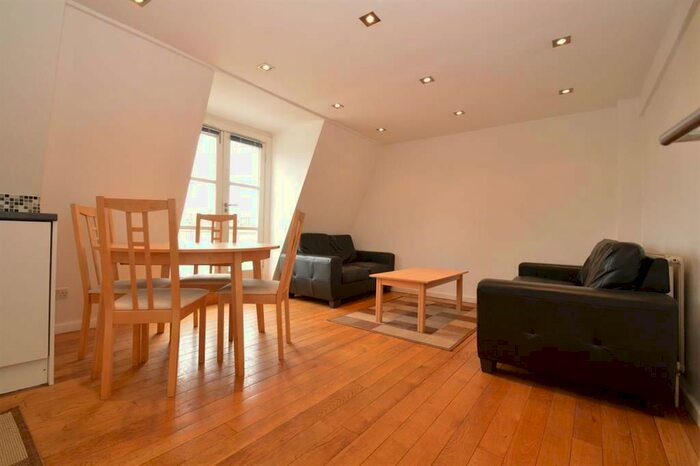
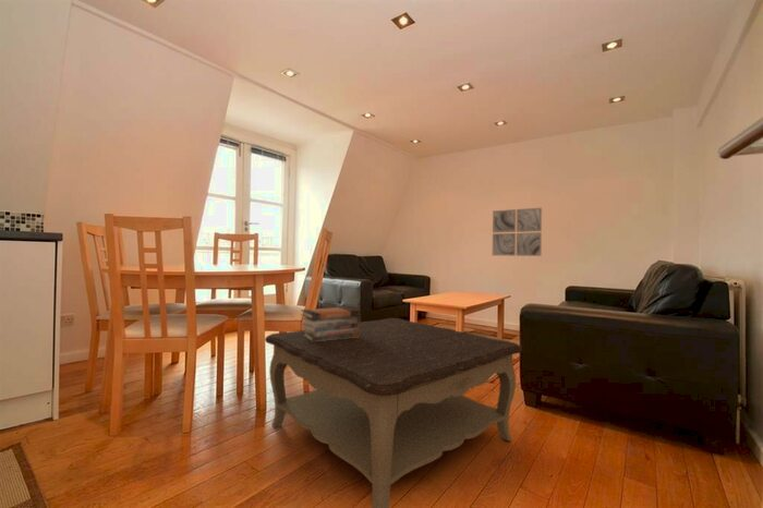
+ wall art [492,207,543,257]
+ coffee table [264,317,523,508]
+ book stack [300,306,361,342]
